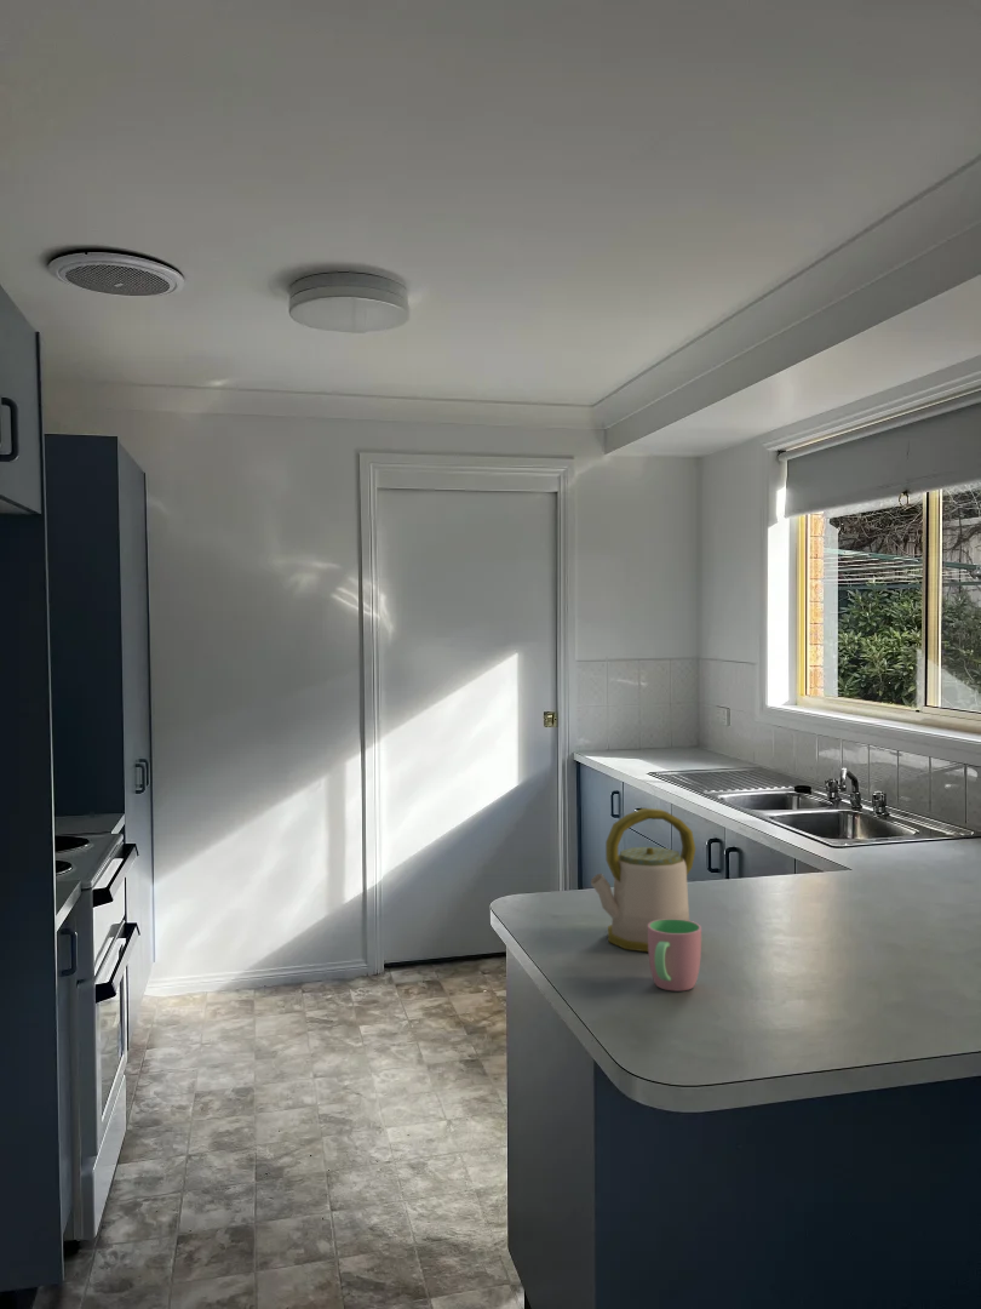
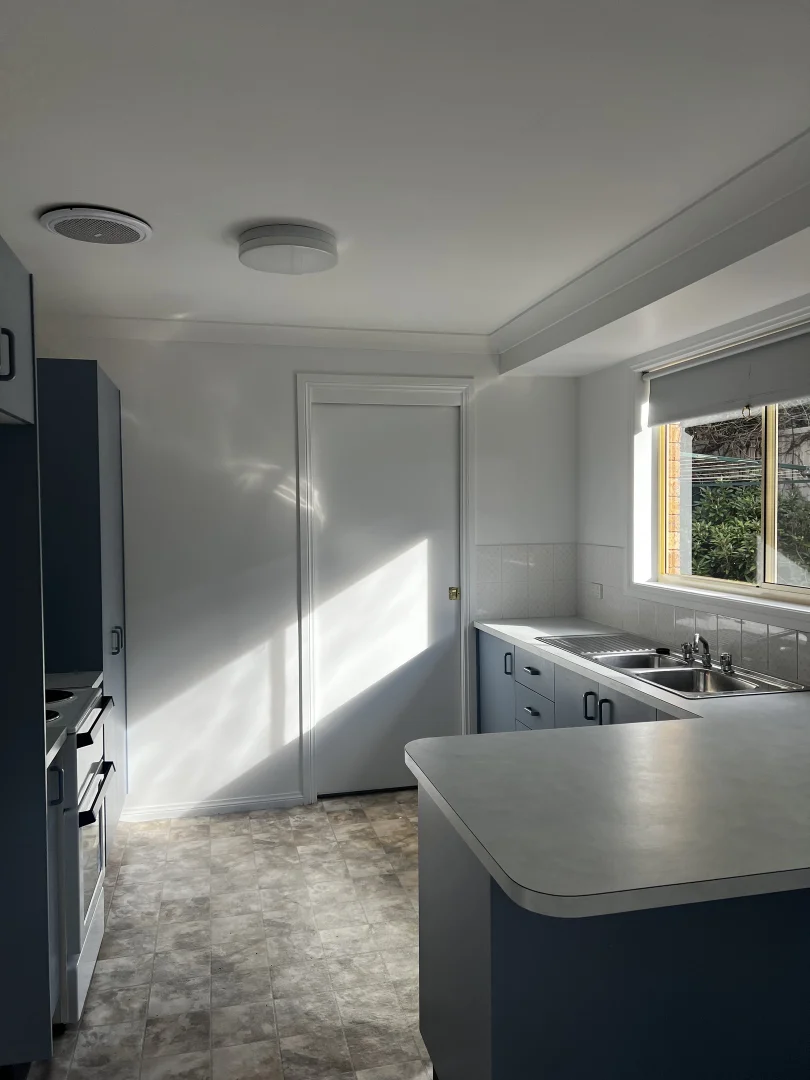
- cup [647,919,702,991]
- kettle [590,807,696,953]
